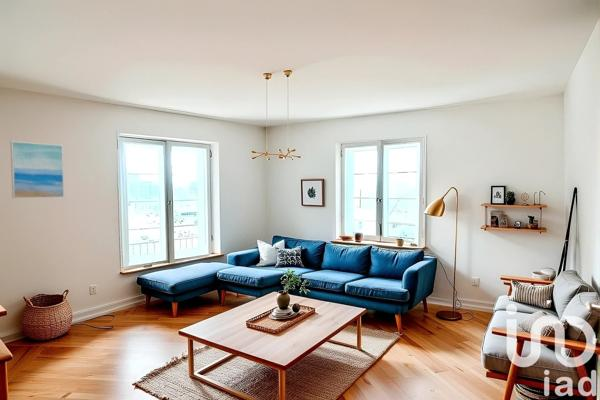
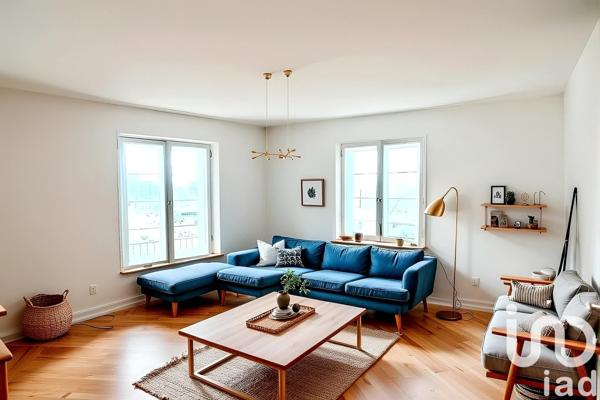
- wall art [9,140,65,199]
